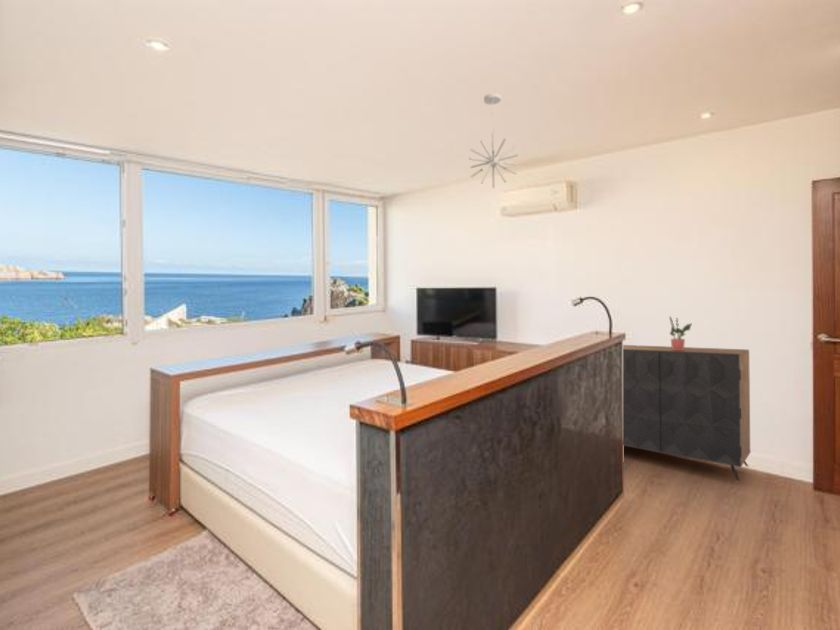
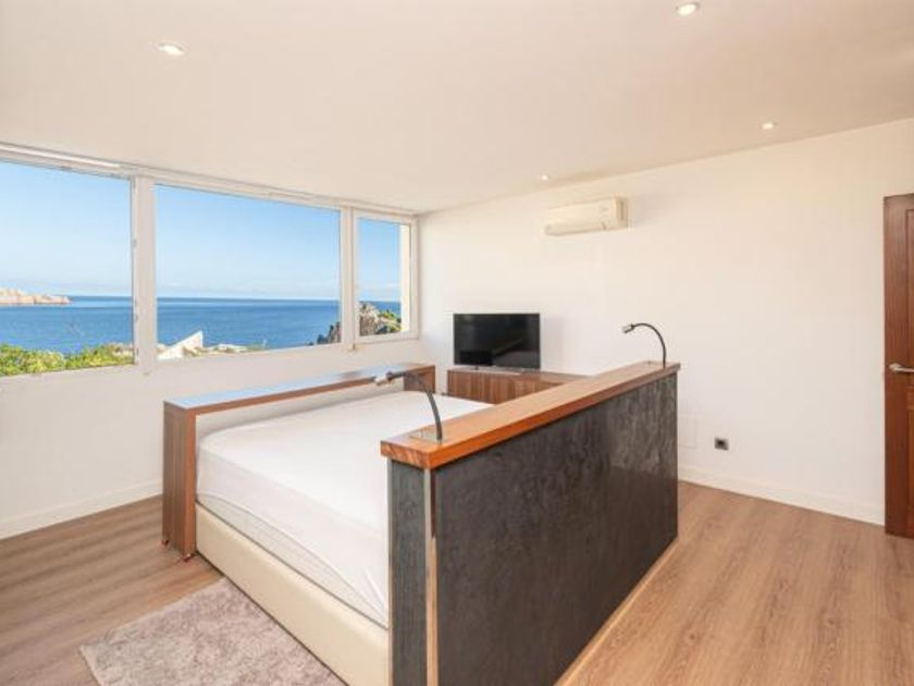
- potted plant [668,315,693,350]
- dresser [622,344,752,482]
- pendant light [468,92,519,189]
